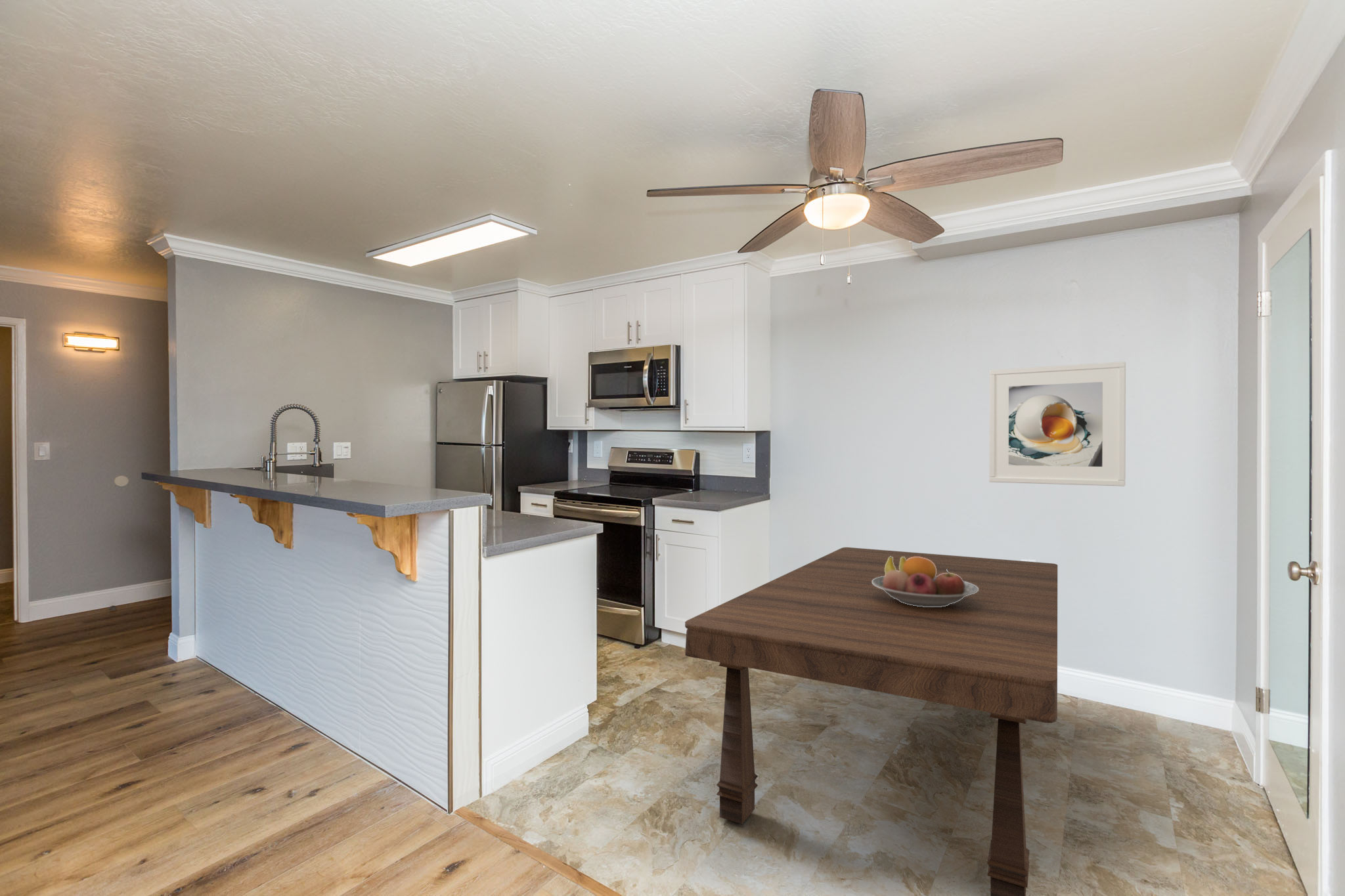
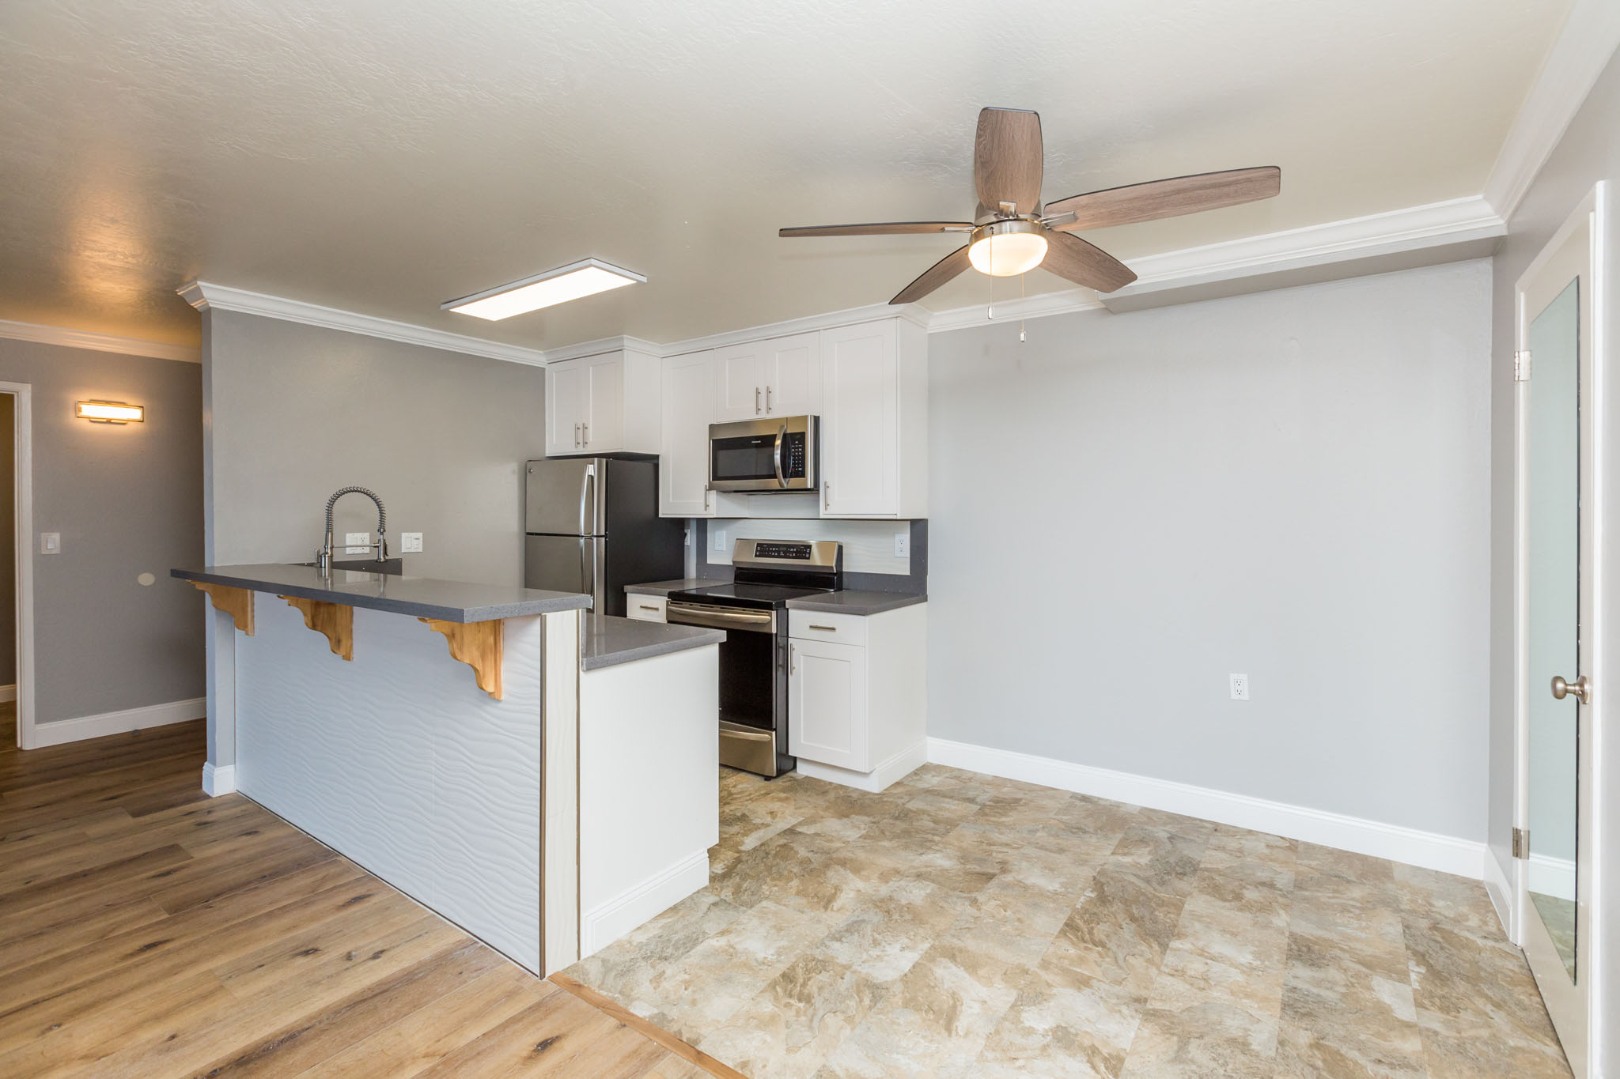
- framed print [988,361,1126,487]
- dining table [684,547,1058,896]
- fruit bowl [872,556,979,607]
